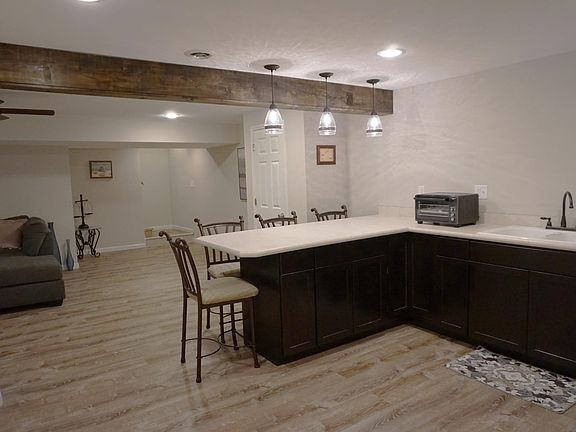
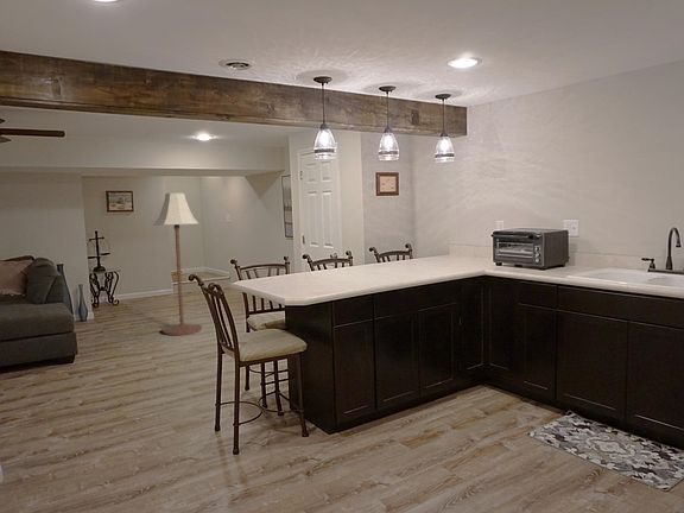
+ floor lamp [152,192,203,336]
